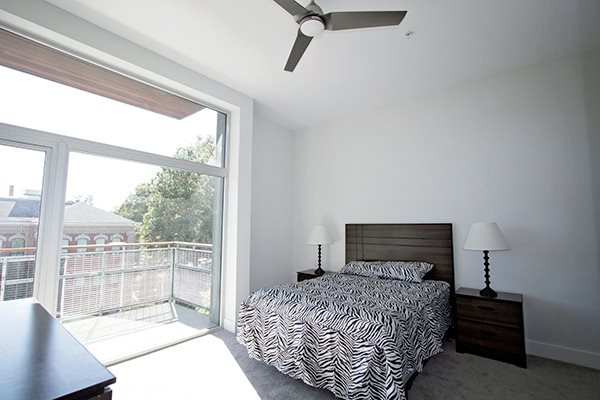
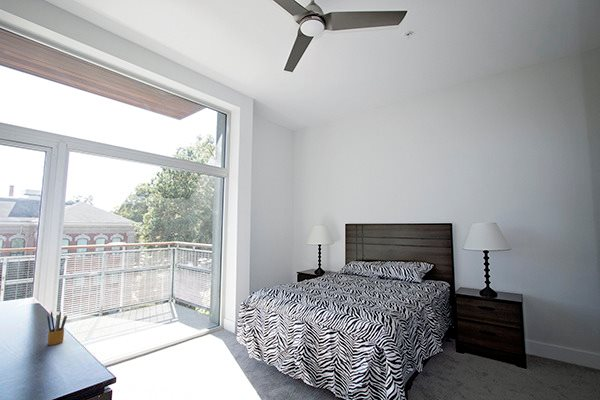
+ pencil box [46,310,68,346]
